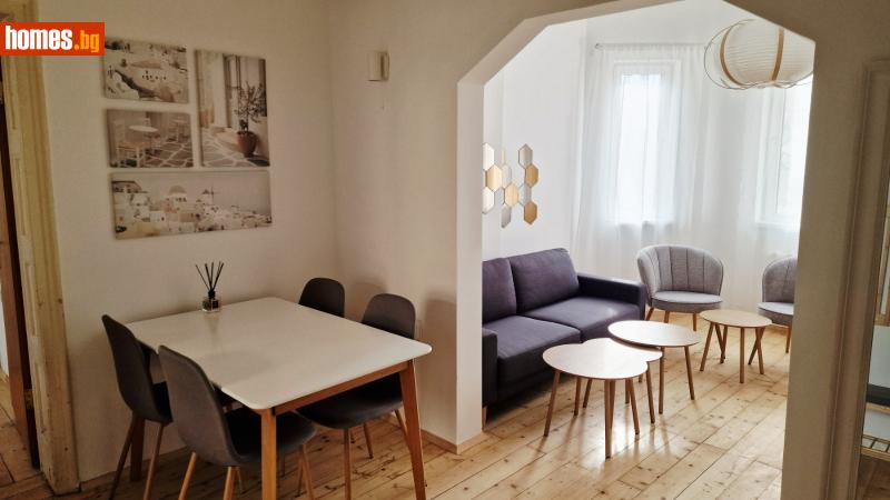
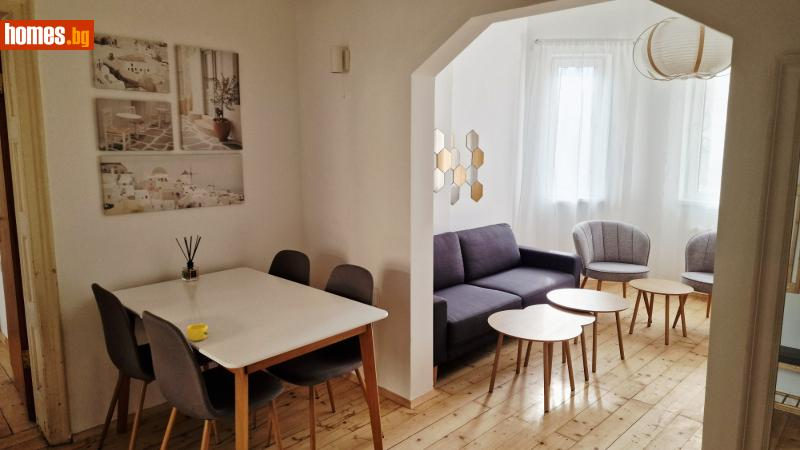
+ cup [186,322,209,342]
